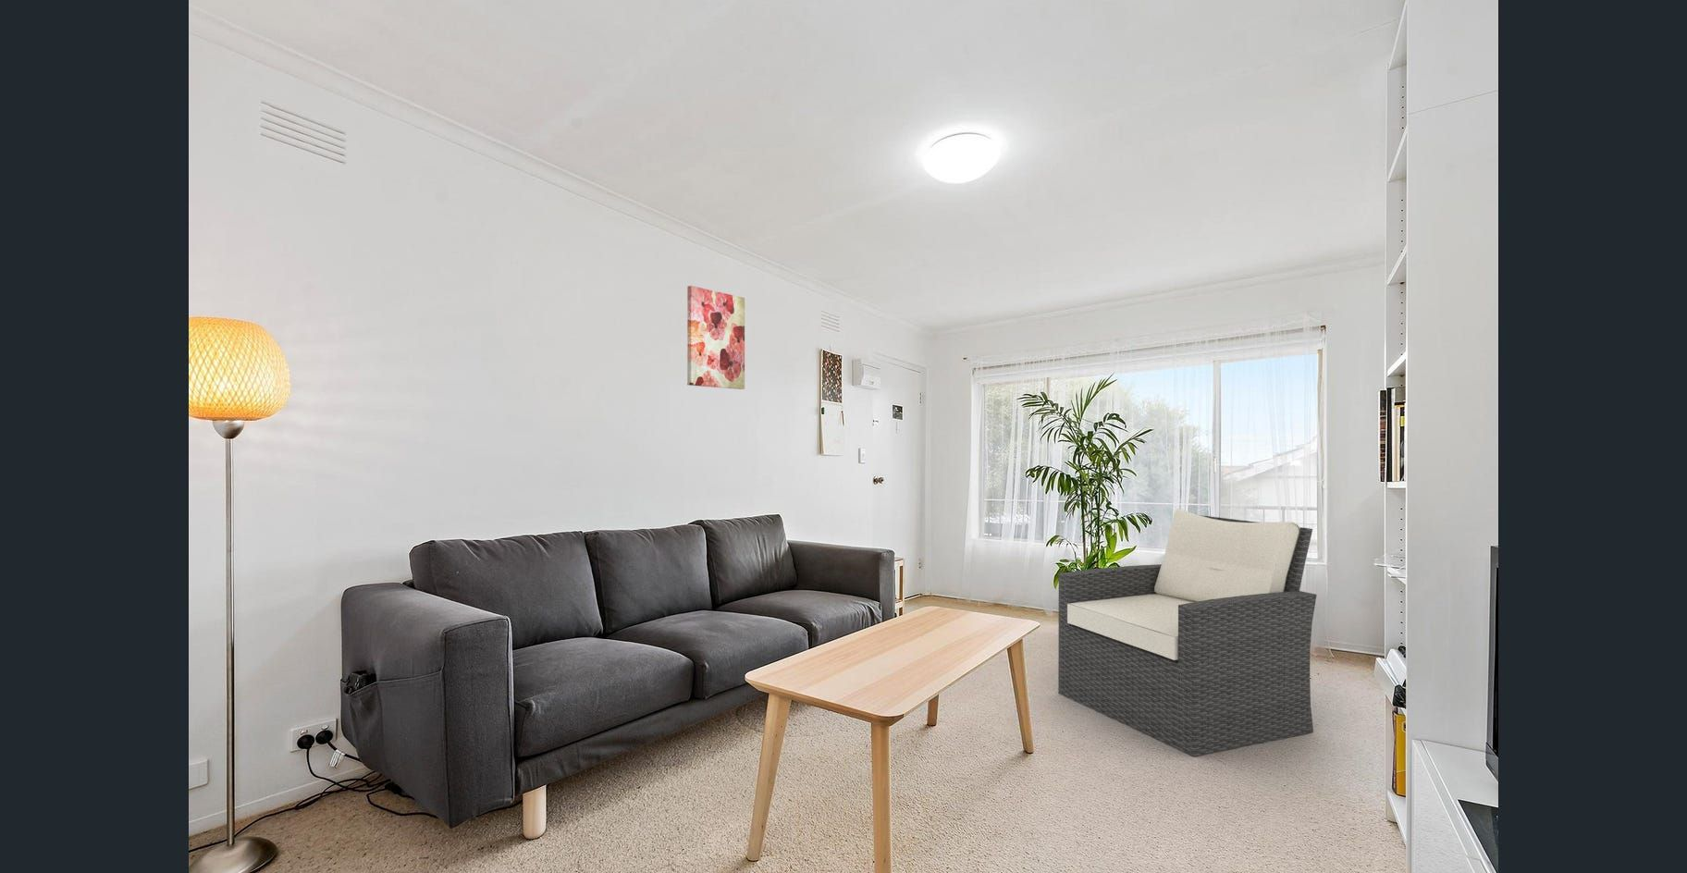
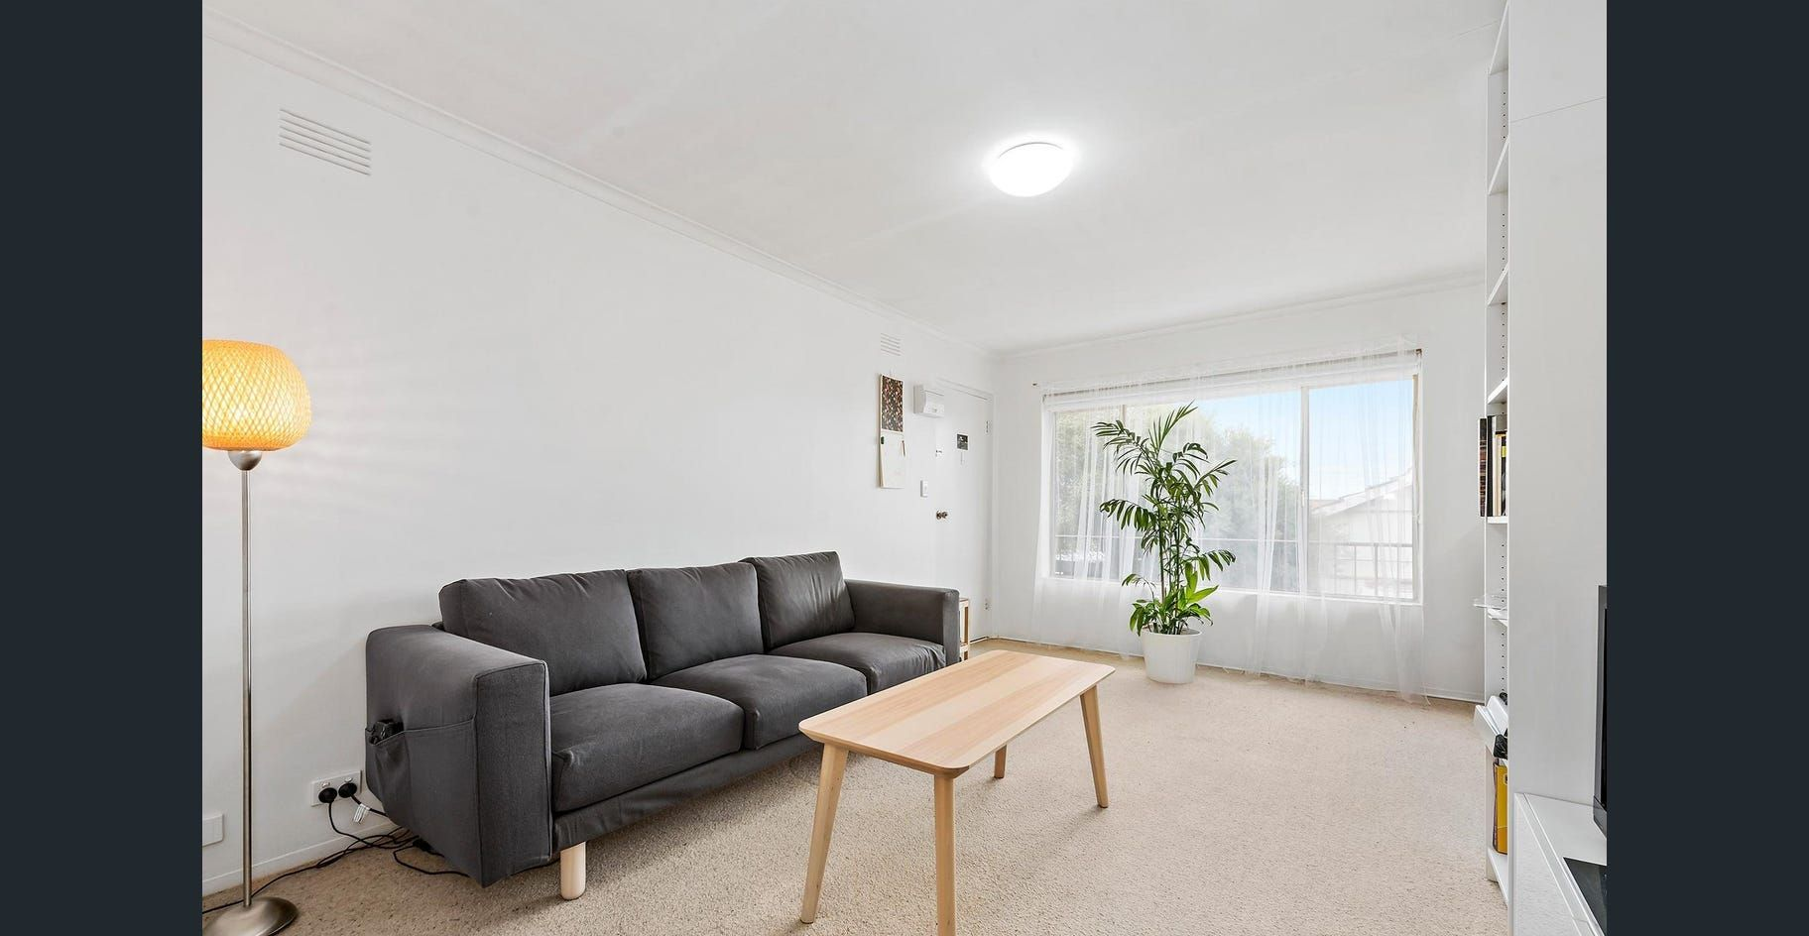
- armchair [1057,508,1318,758]
- wall art [686,285,745,390]
